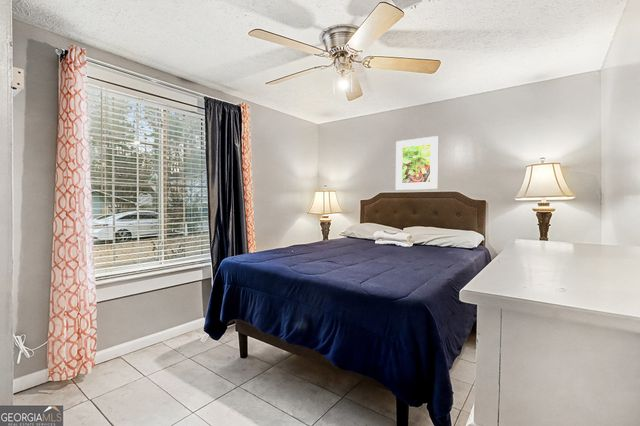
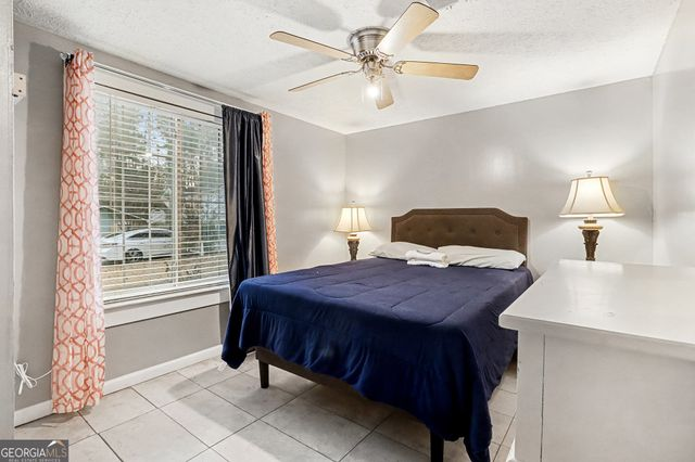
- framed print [395,135,439,191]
